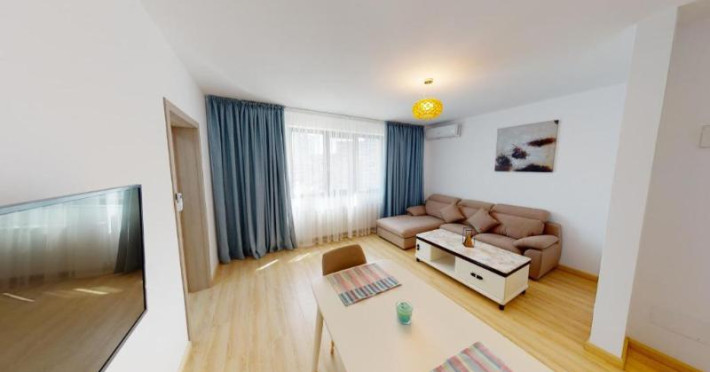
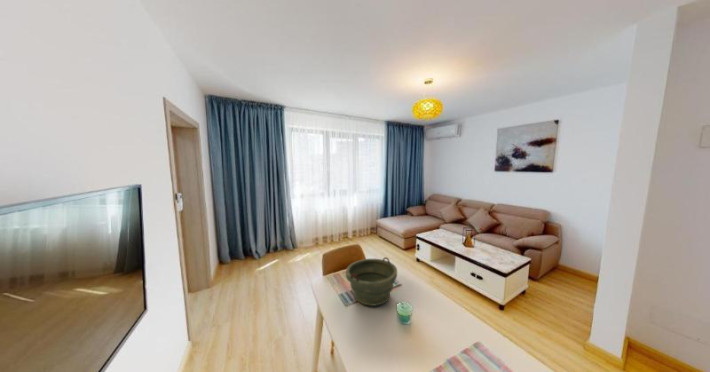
+ bowl [345,256,398,307]
